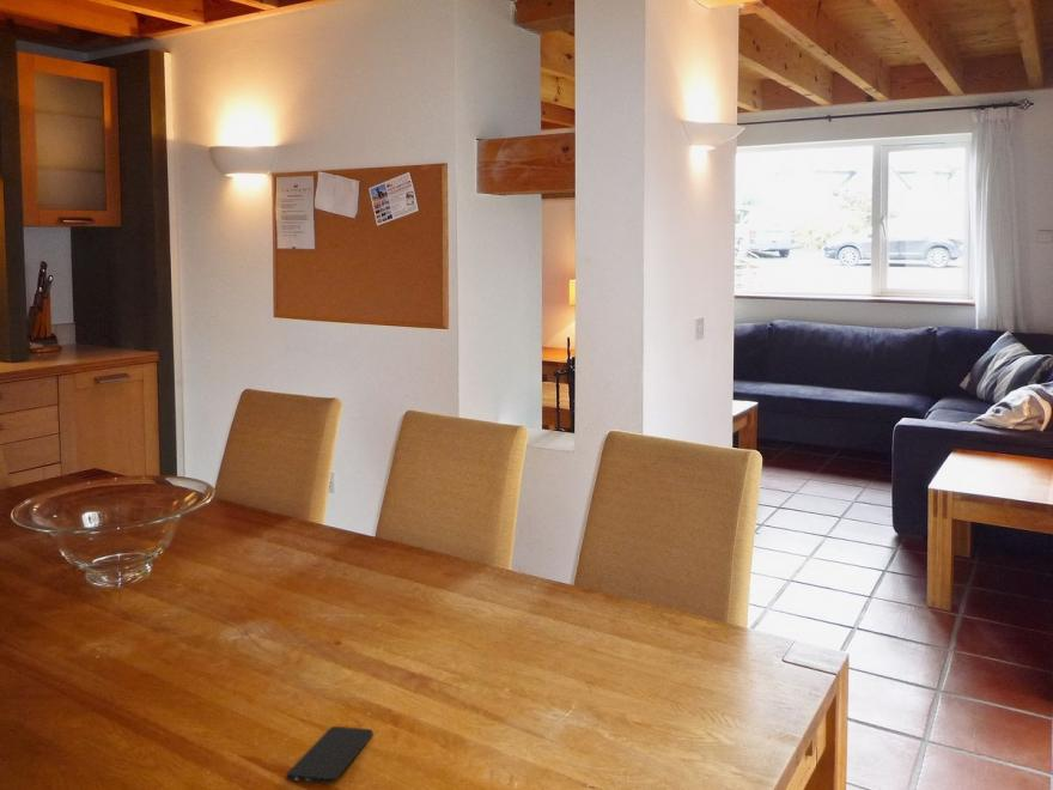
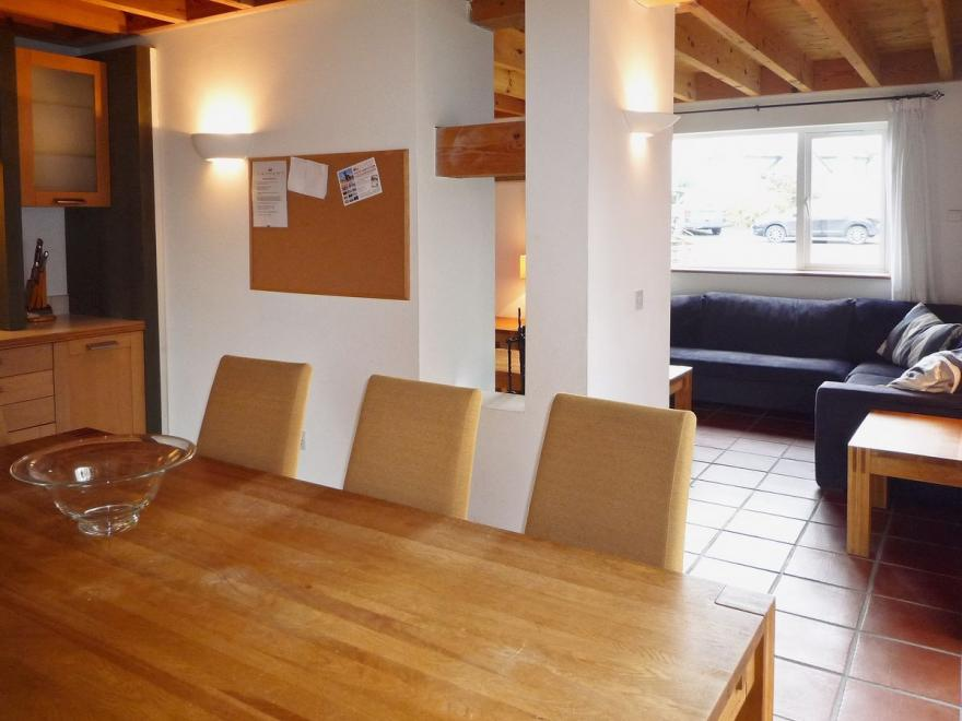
- smartphone [286,725,375,785]
